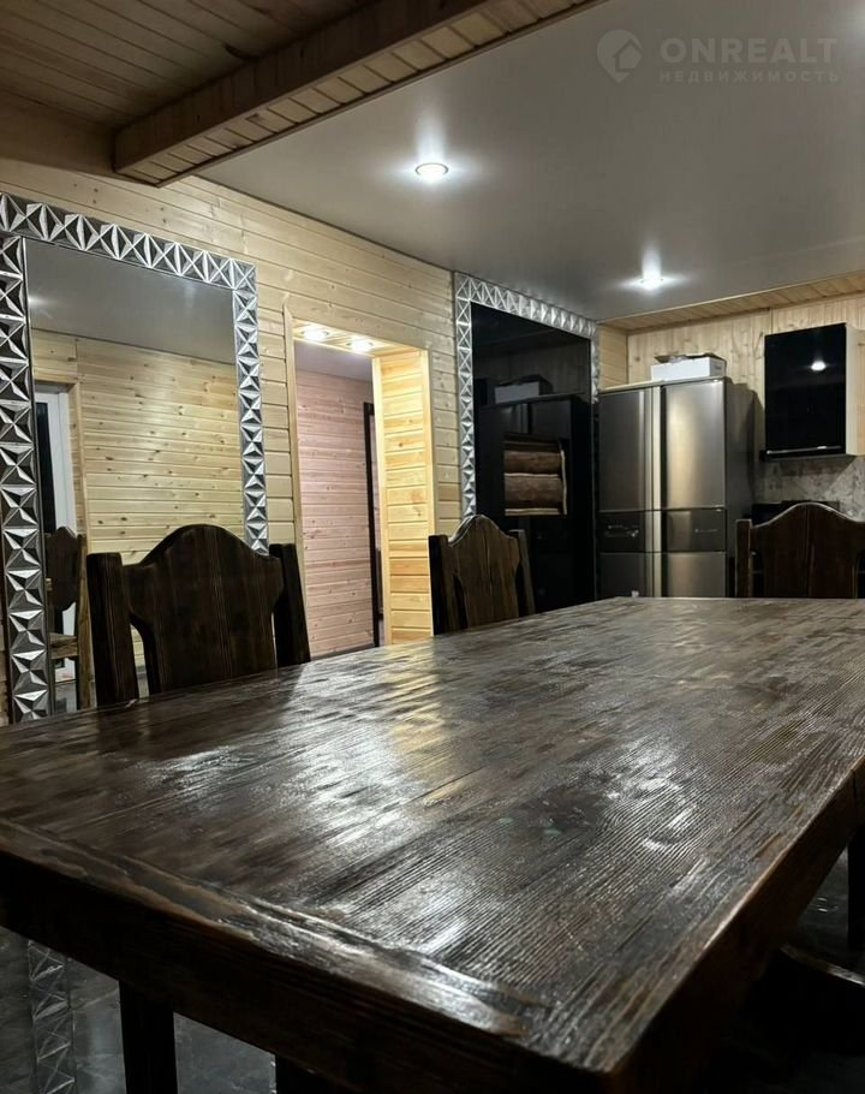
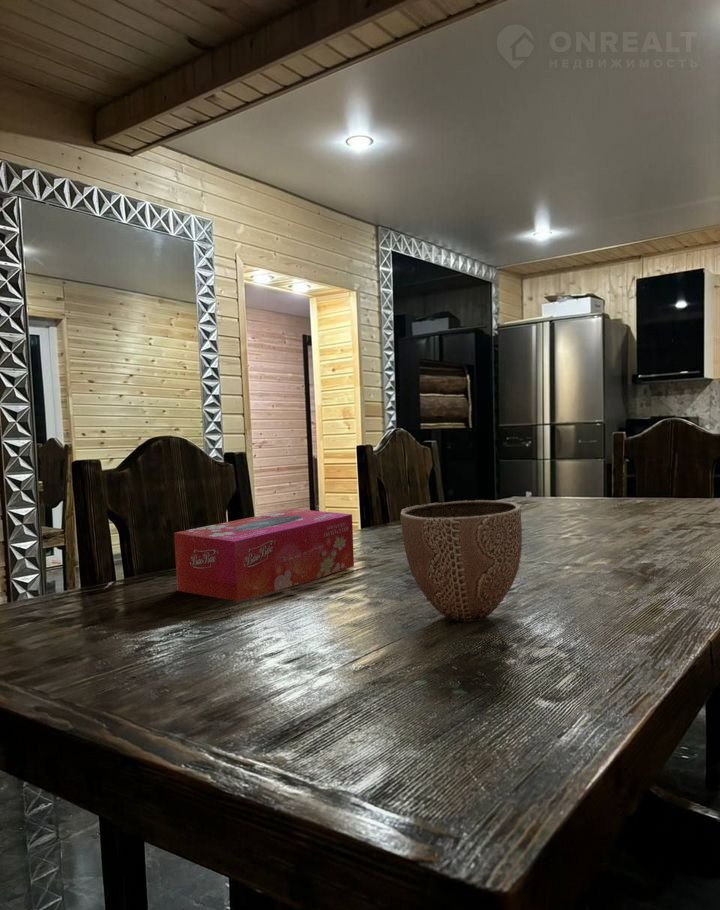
+ decorative bowl [399,499,523,623]
+ tissue box [173,508,355,602]
